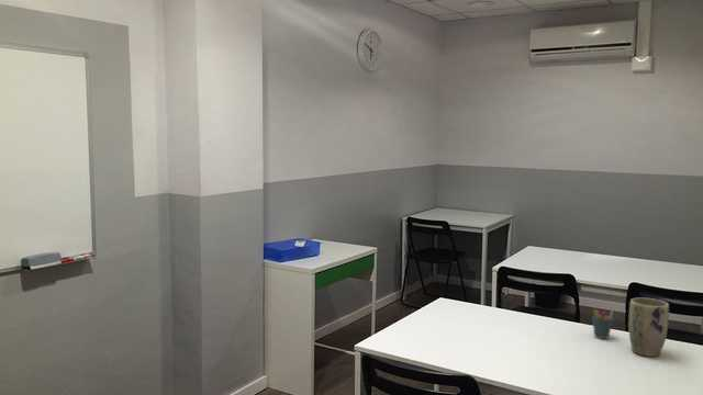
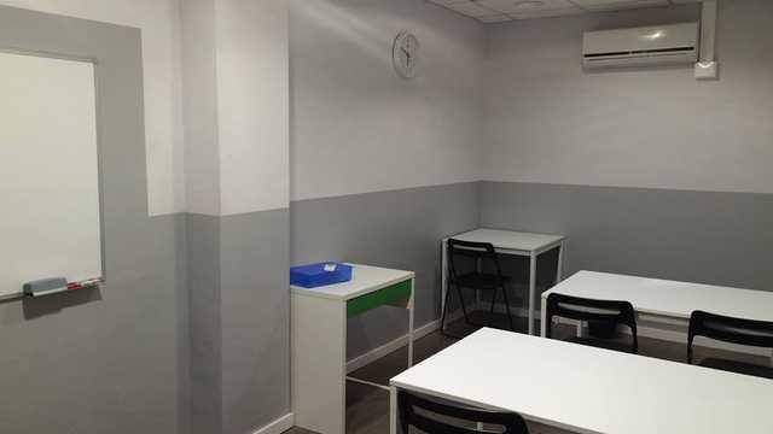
- pen holder [591,308,615,340]
- plant pot [627,297,670,358]
